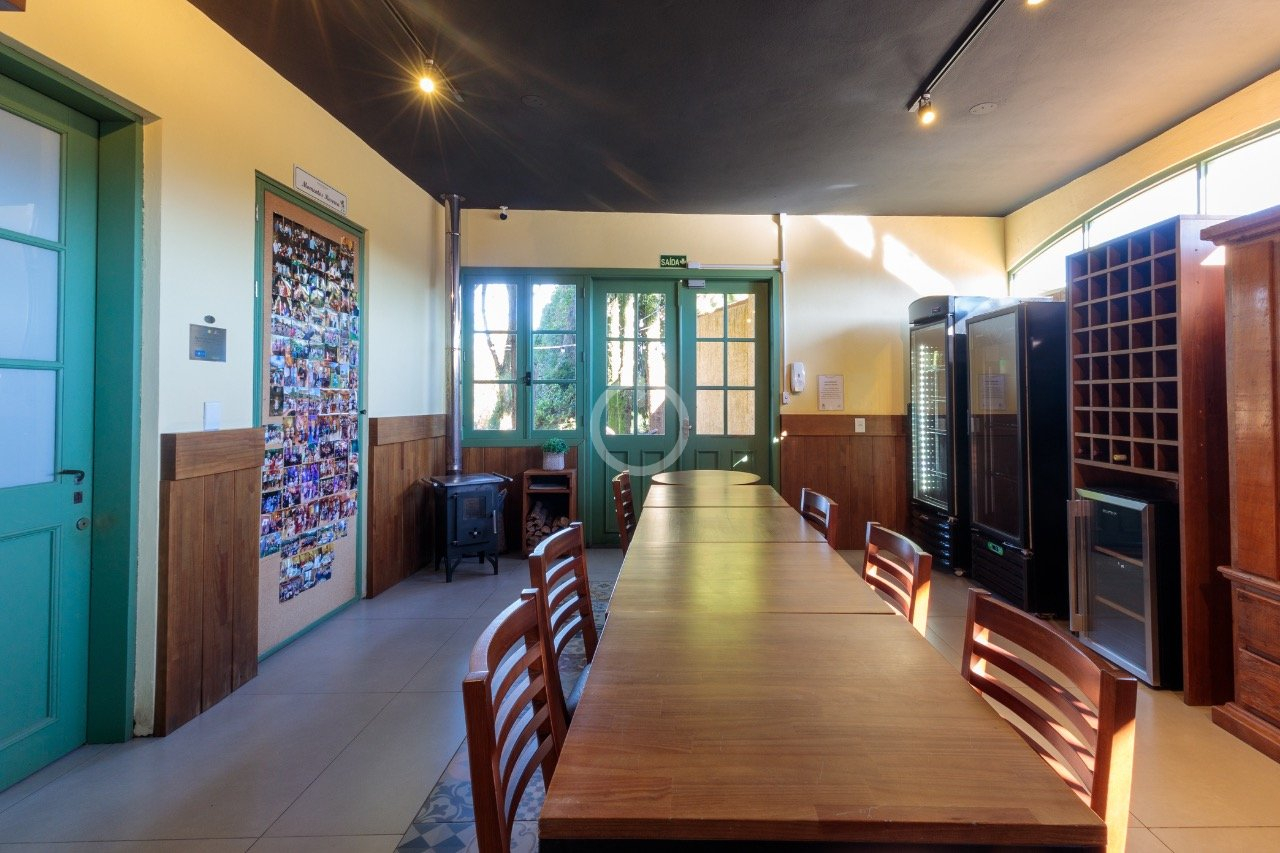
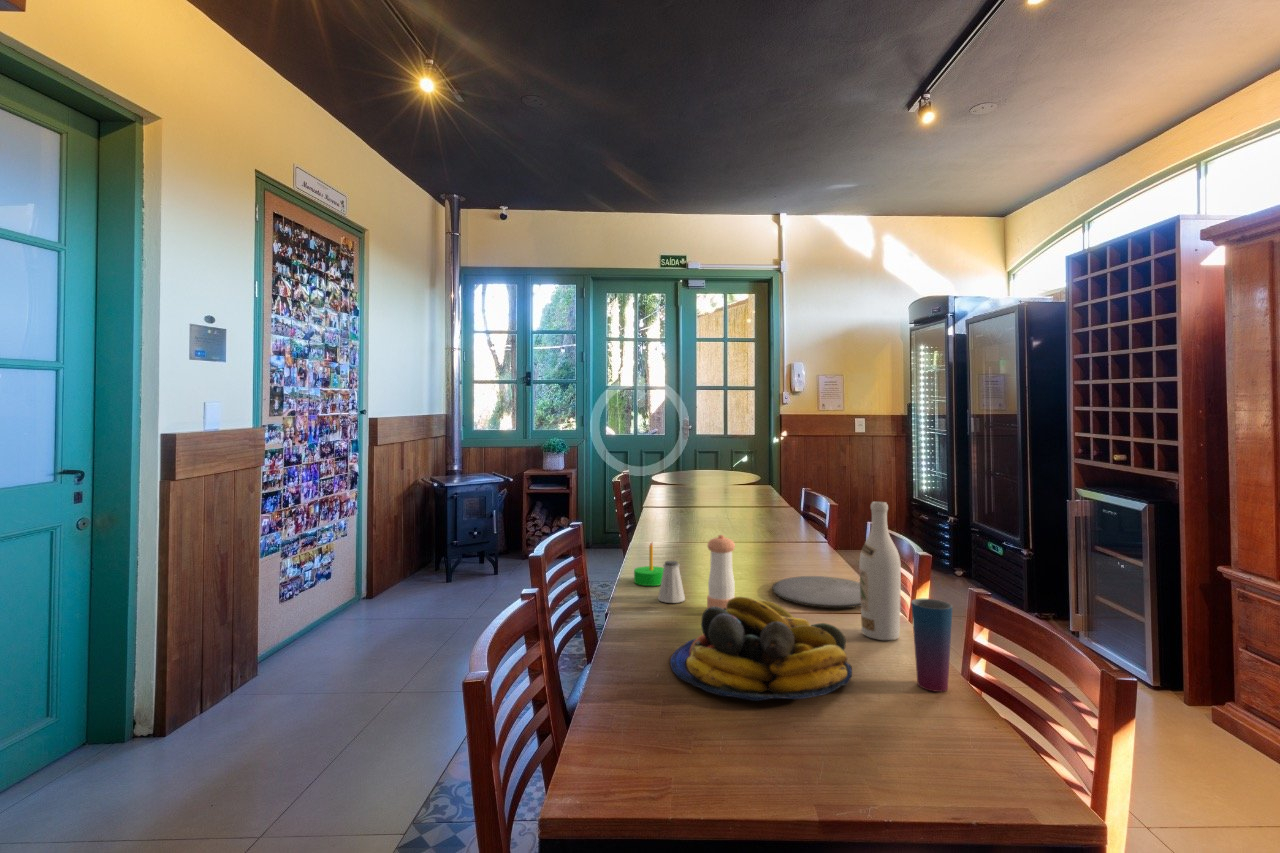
+ cup [910,598,954,693]
+ saltshaker [657,560,686,604]
+ pepper shaker [706,534,736,609]
+ fruit bowl [669,595,853,702]
+ wine bottle [858,501,902,641]
+ candle [633,542,664,587]
+ plate [771,575,861,609]
